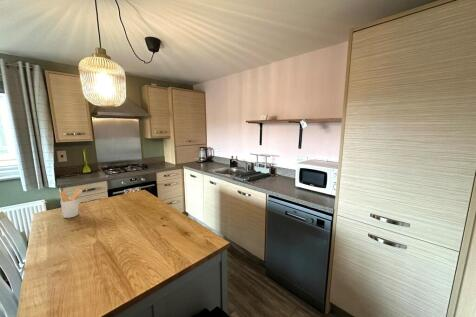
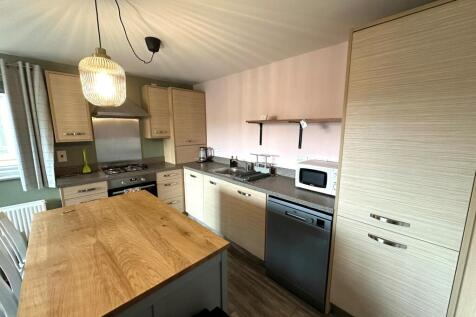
- utensil holder [59,188,84,219]
